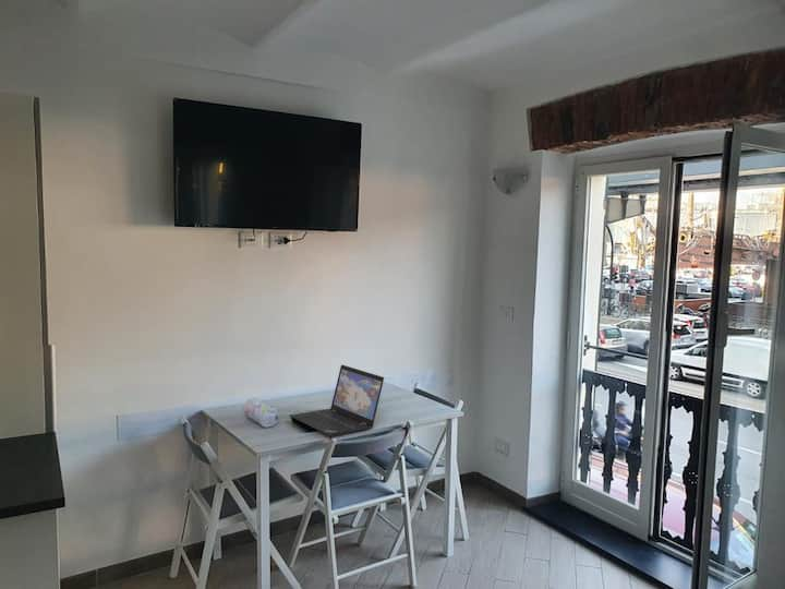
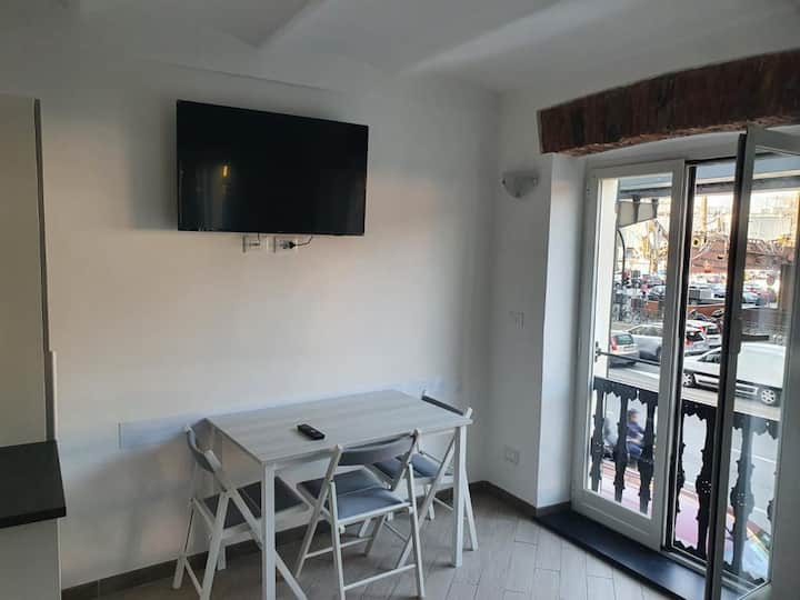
- pencil case [242,396,279,429]
- laptop [289,364,385,437]
